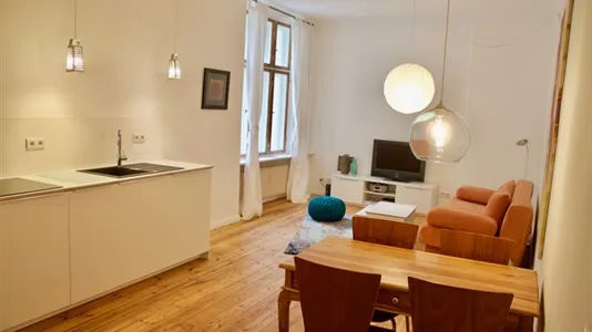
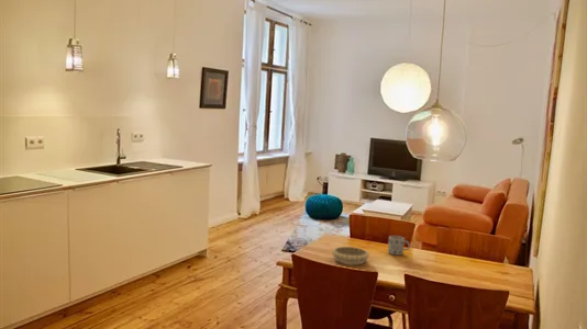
+ decorative bowl [331,246,370,265]
+ mug [387,235,411,257]
